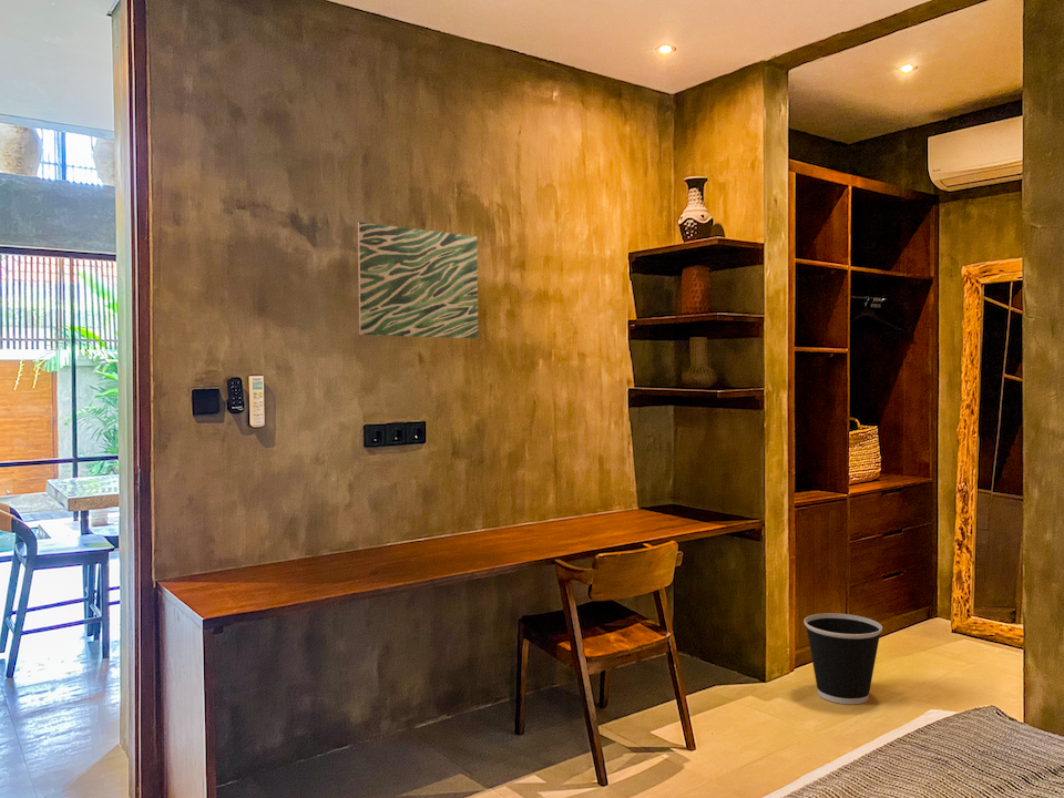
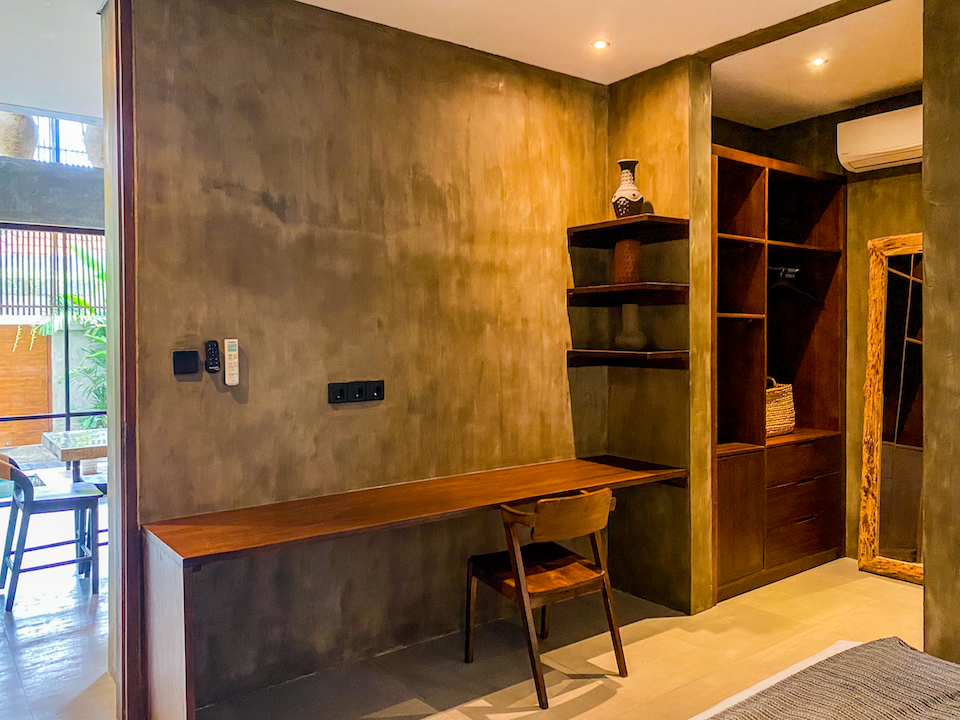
- wall art [357,222,479,340]
- wastebasket [804,612,883,705]
